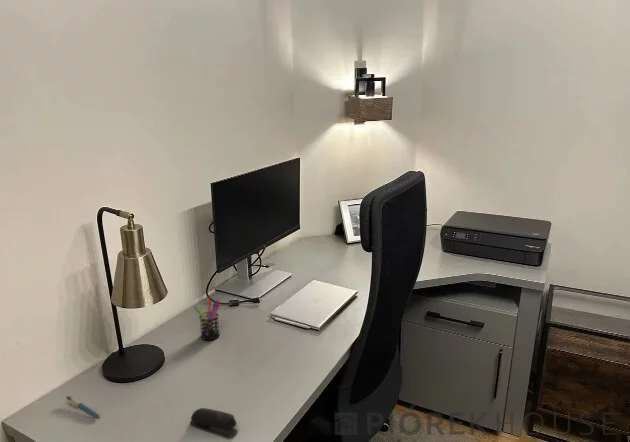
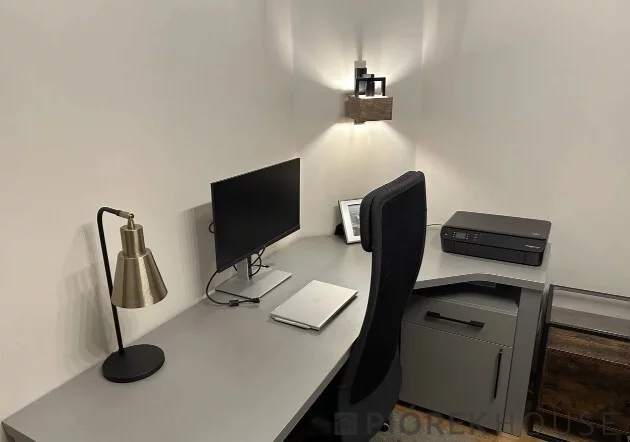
- pen [65,395,101,419]
- pen holder [193,296,221,341]
- stapler [189,407,238,440]
